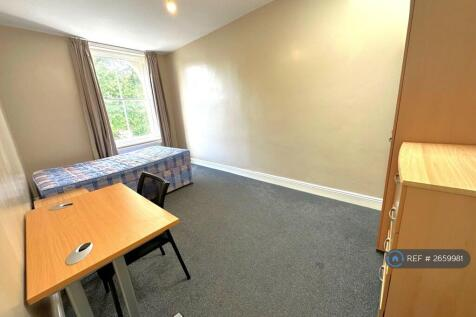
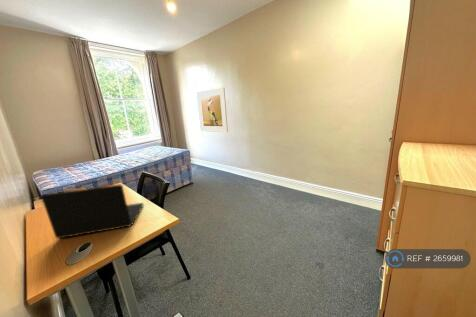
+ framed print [195,87,229,133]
+ laptop [40,184,144,240]
